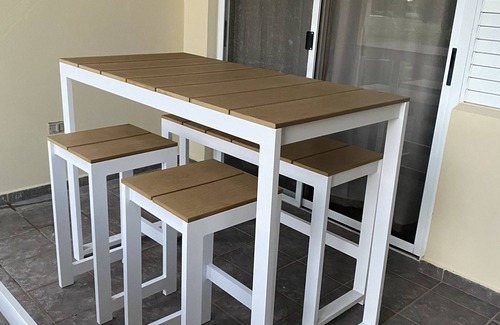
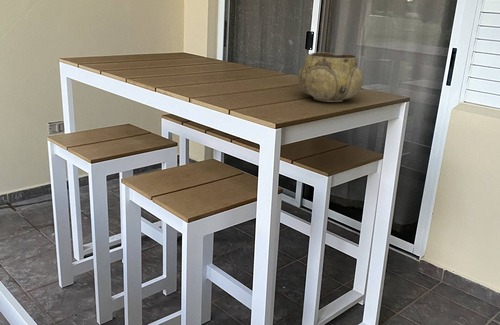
+ decorative bowl [297,51,364,103]
